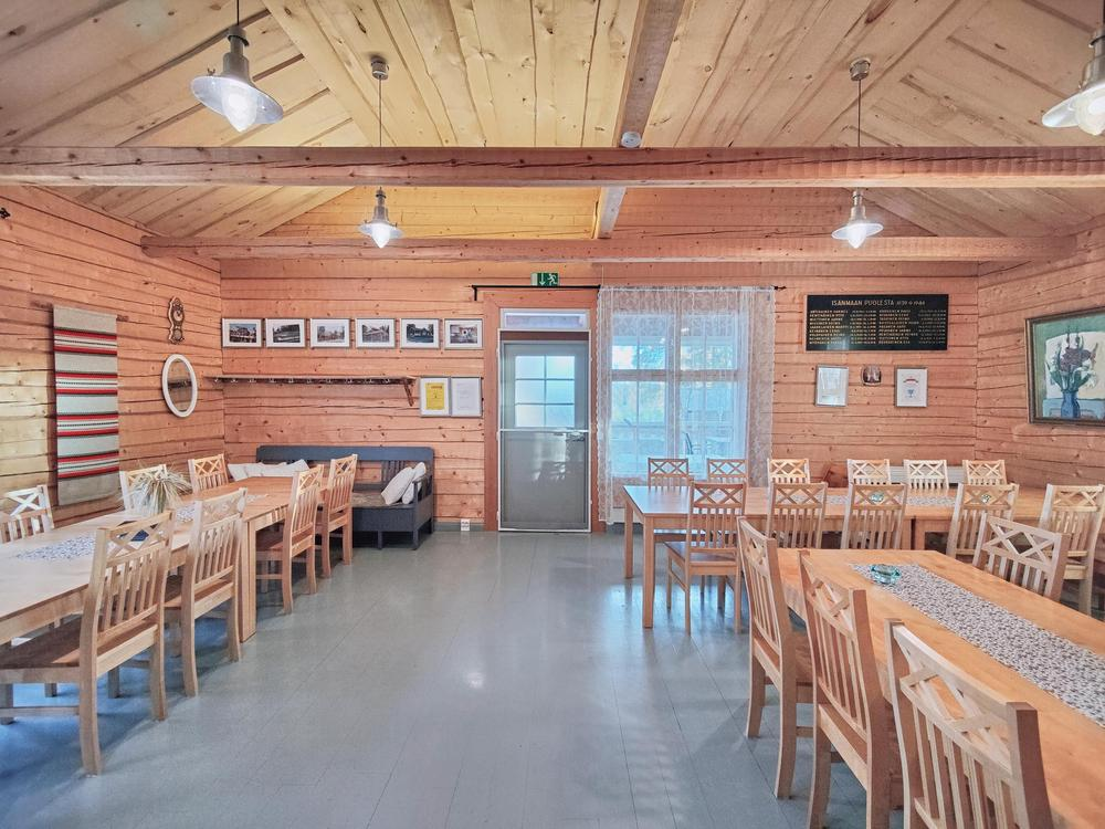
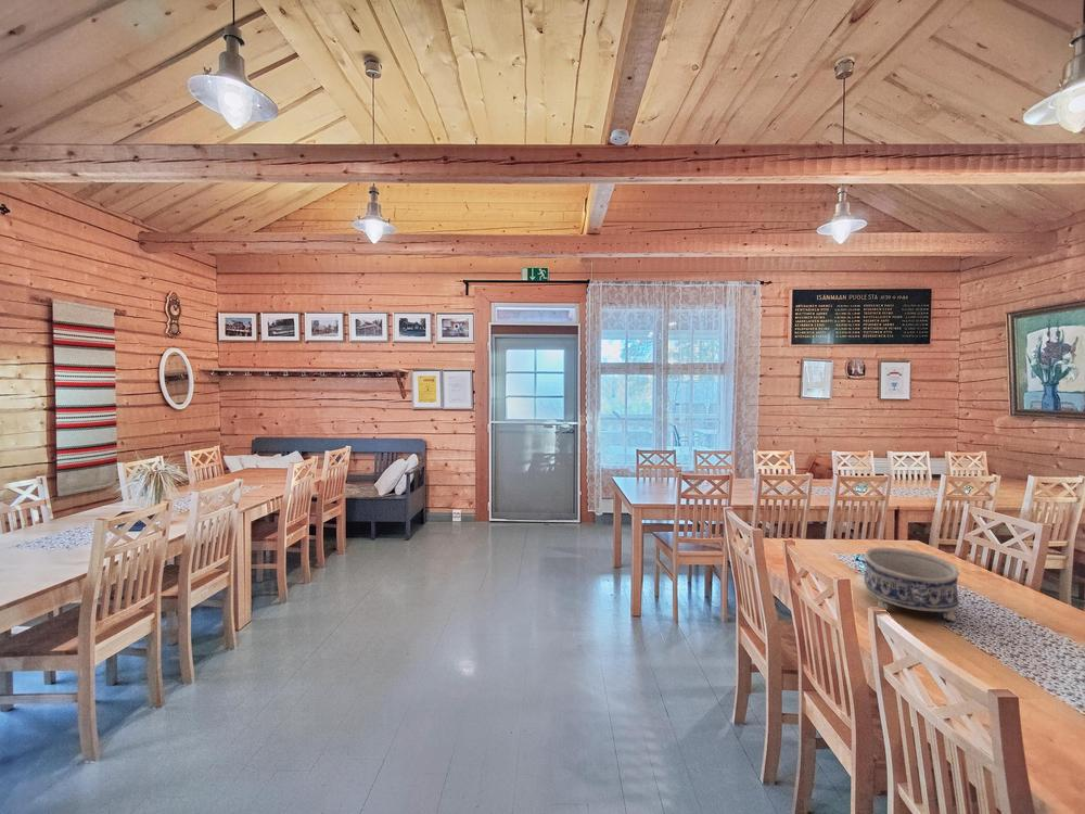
+ decorative bowl [864,547,960,622]
